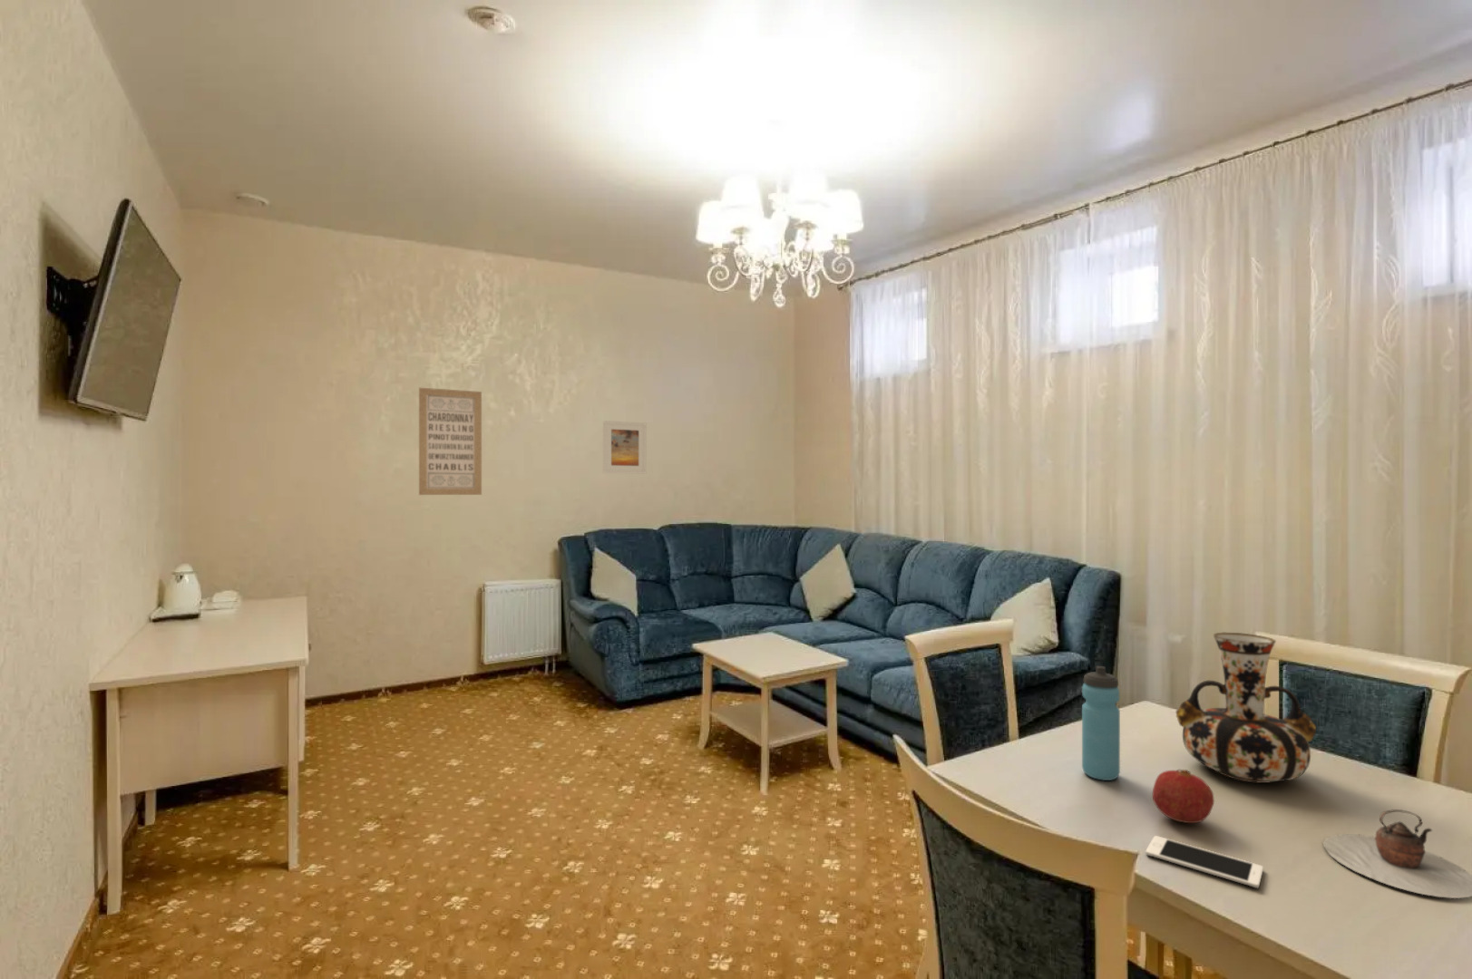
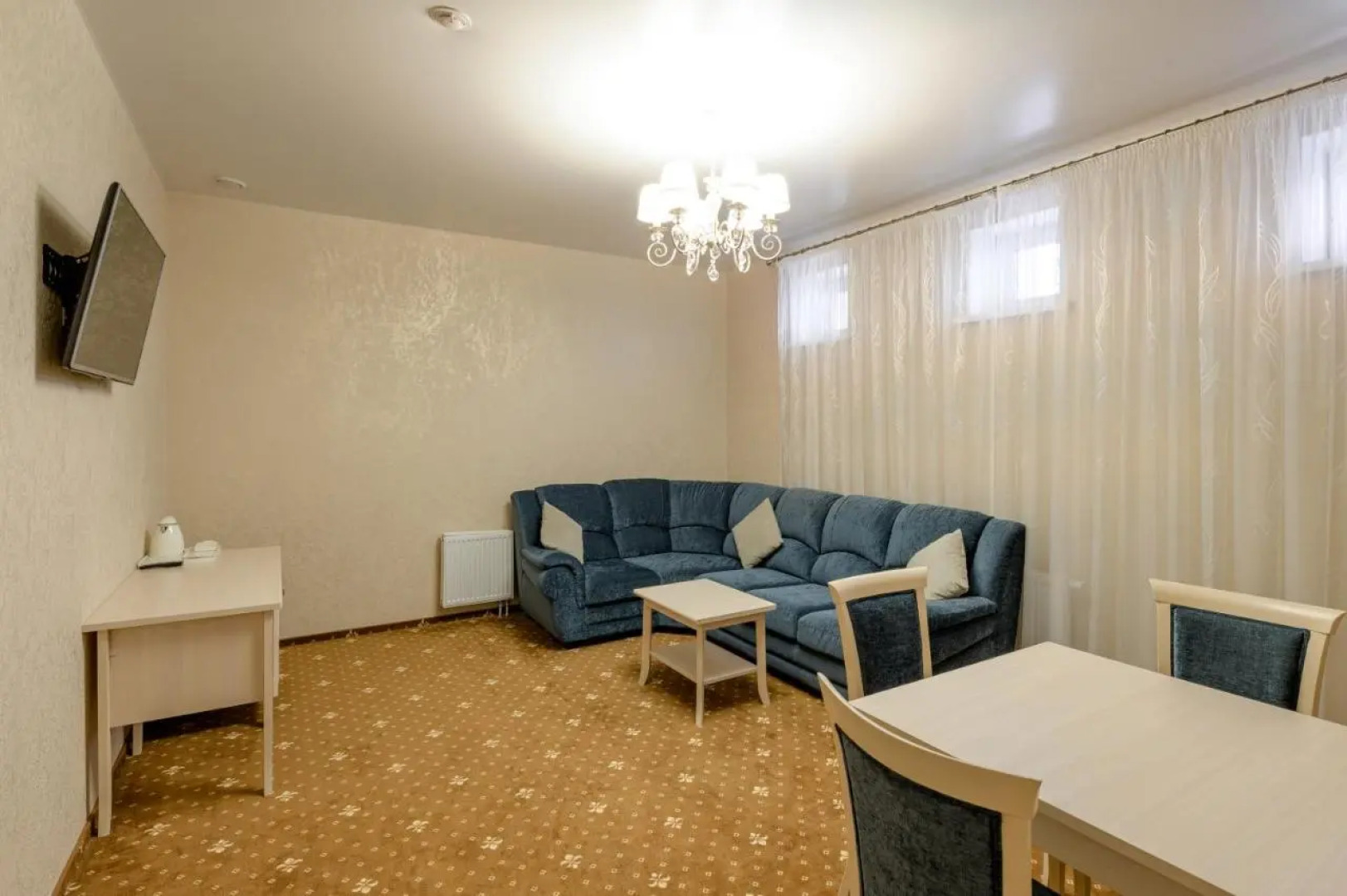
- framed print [602,420,647,475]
- water bottle [1081,665,1121,781]
- wall art [419,387,483,496]
- vase [1175,632,1317,785]
- fruit [1152,769,1215,824]
- cell phone [1144,835,1264,889]
- teapot [1322,809,1472,899]
